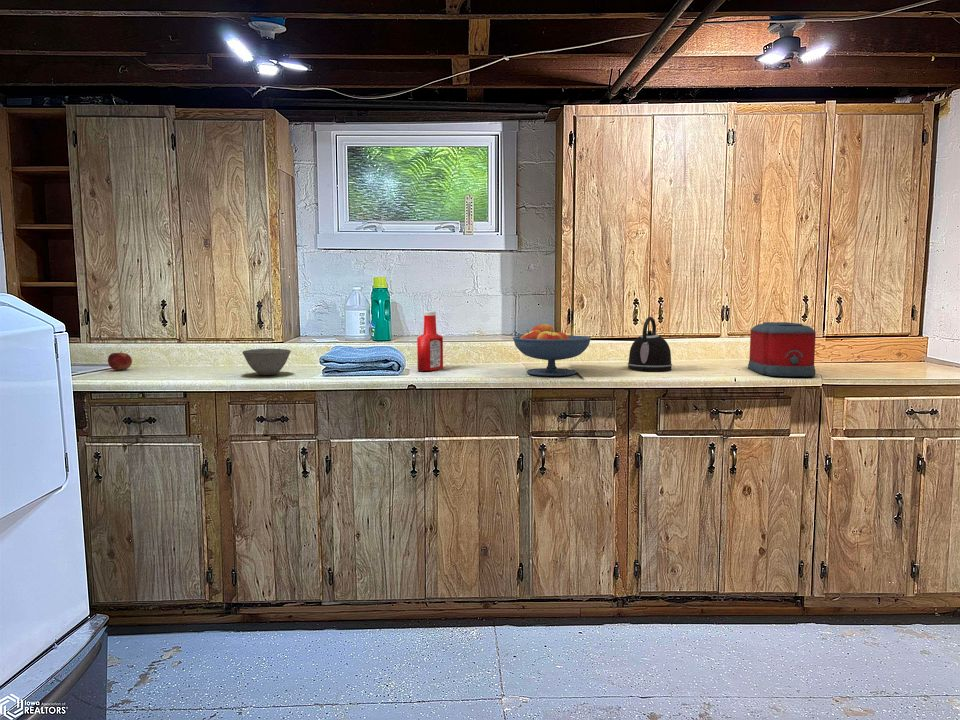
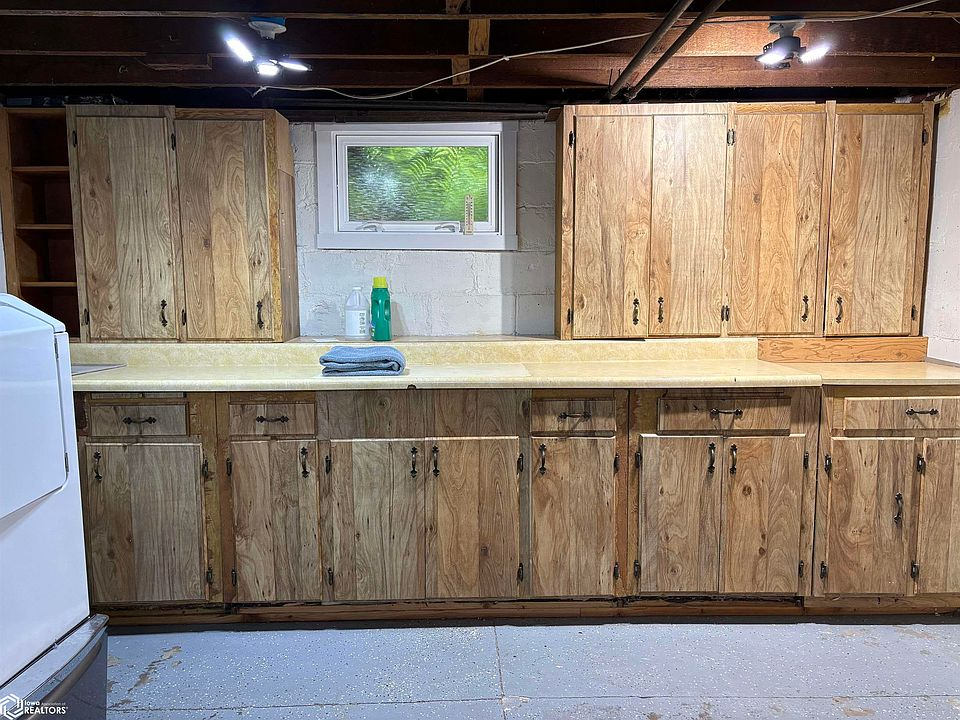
- kettle [627,316,673,372]
- fruit bowl [512,323,592,377]
- soap bottle [416,311,444,372]
- fruit [107,350,133,371]
- toaster [747,321,817,377]
- bowl [242,348,292,376]
